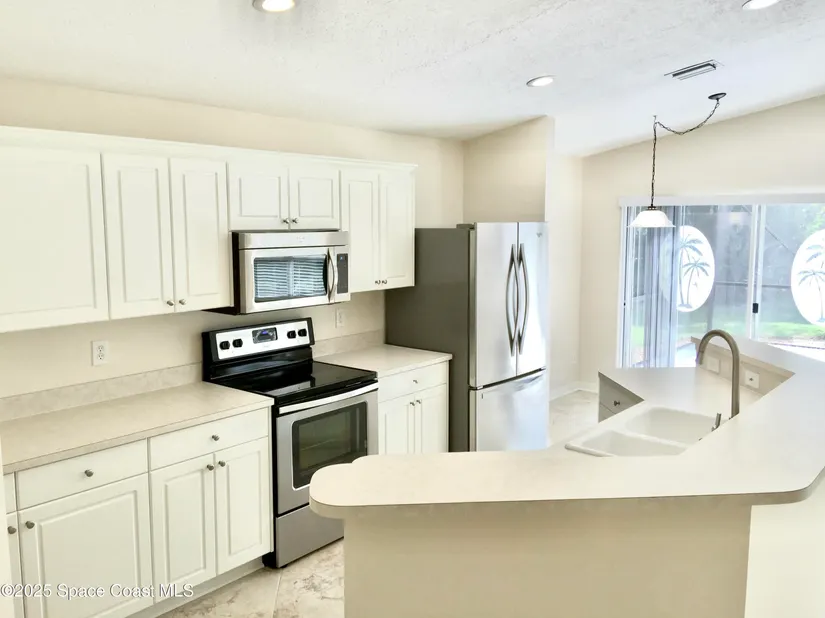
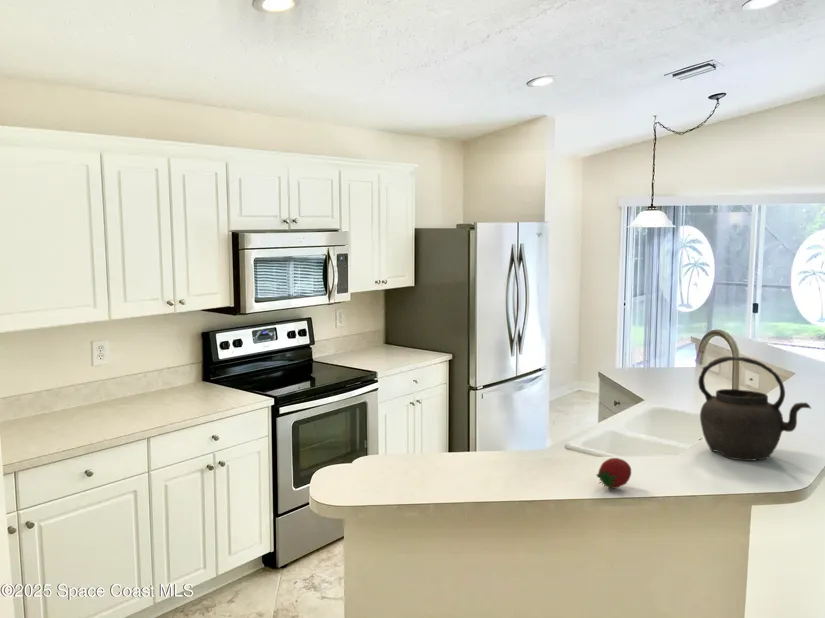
+ kettle [697,355,812,462]
+ fruit [595,457,632,491]
